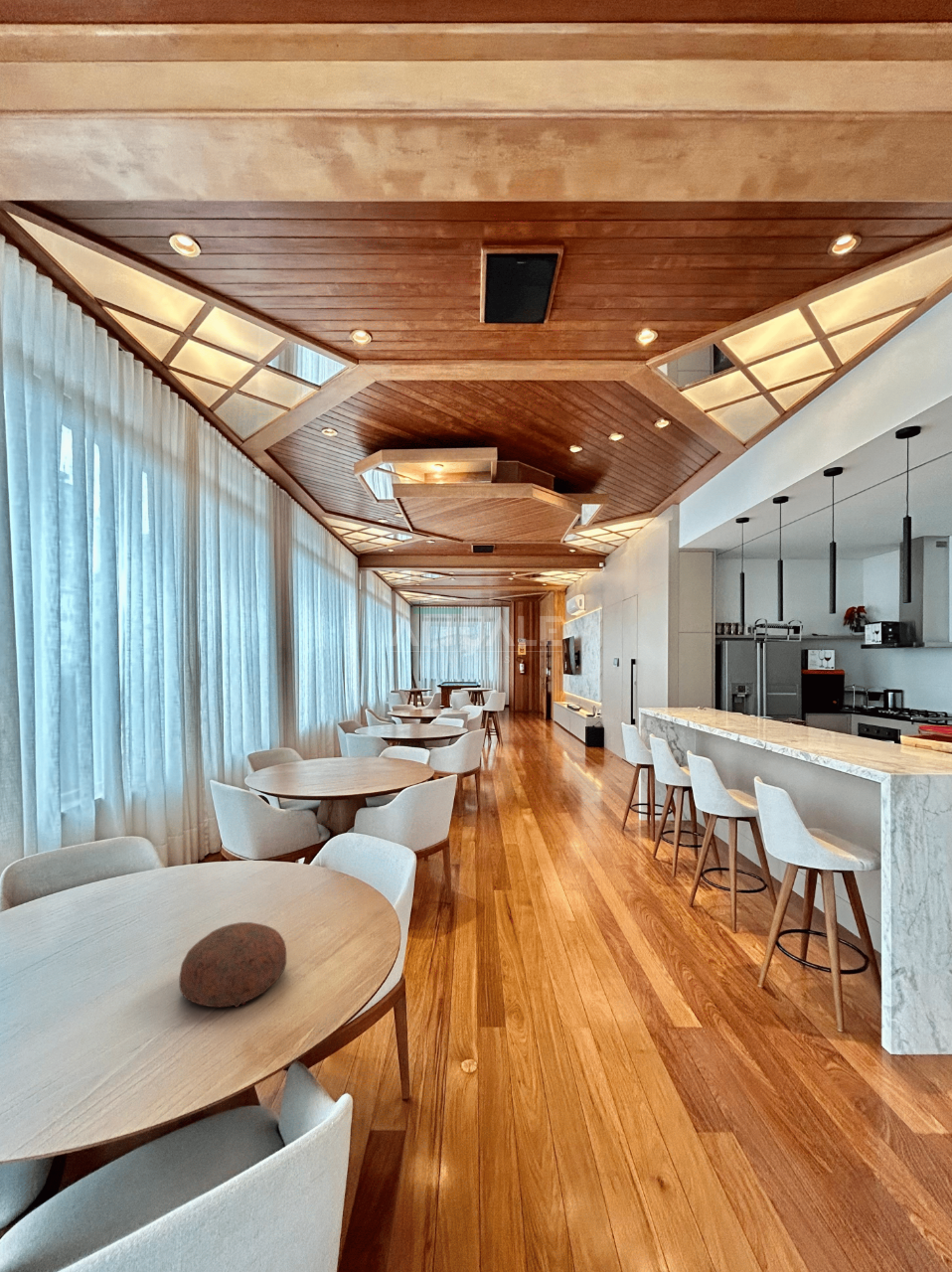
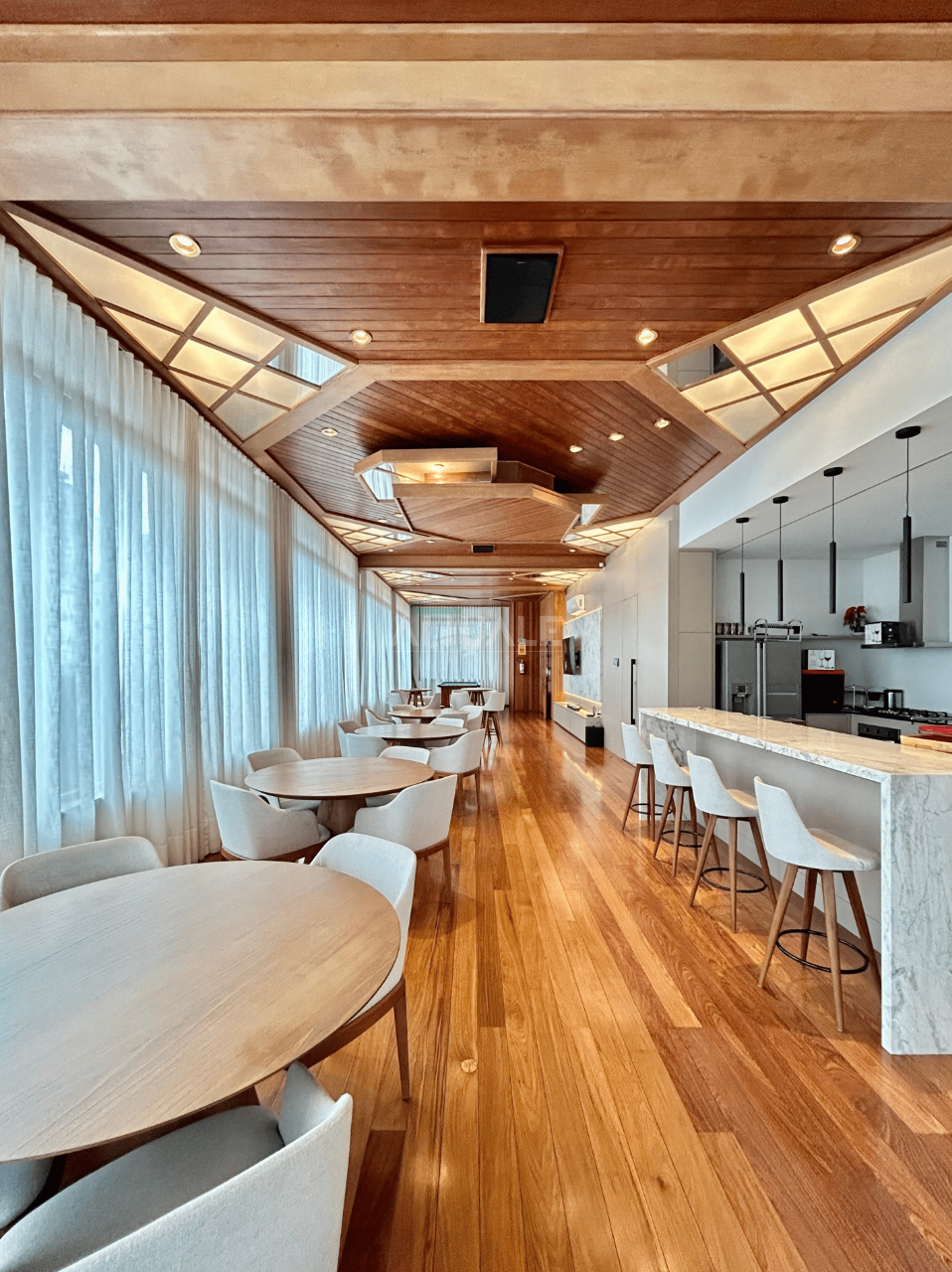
- decorative bowl [179,921,287,1009]
